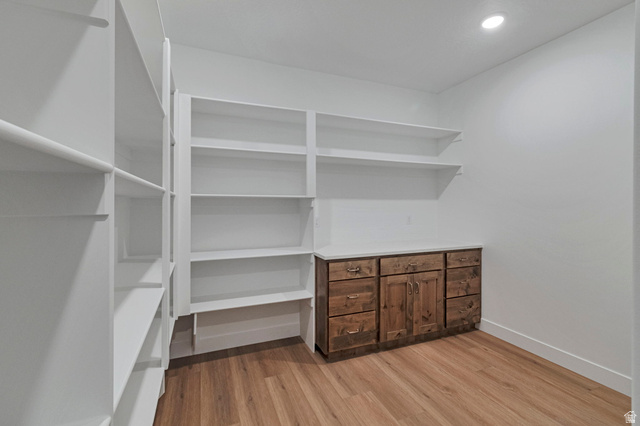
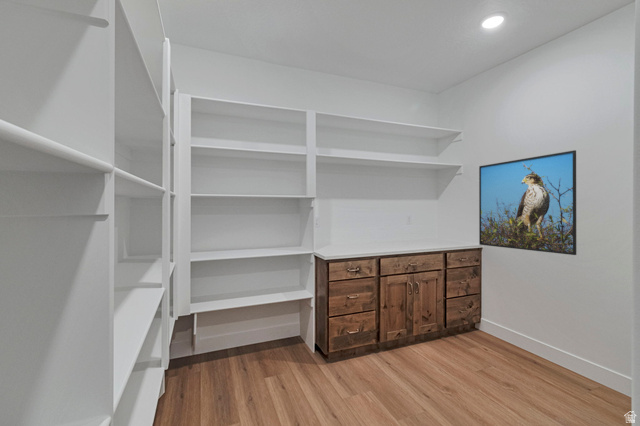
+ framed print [478,149,577,256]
